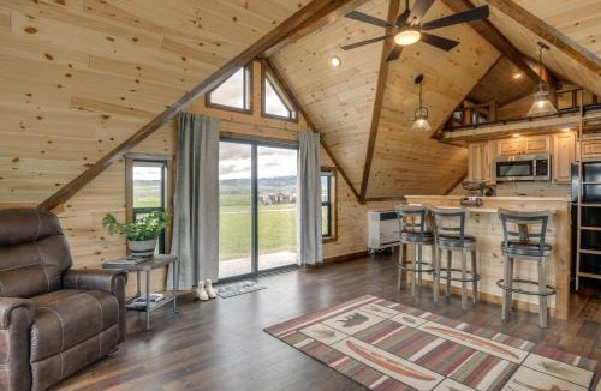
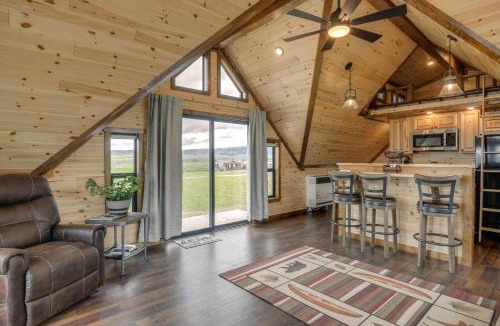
- boots [196,278,218,301]
